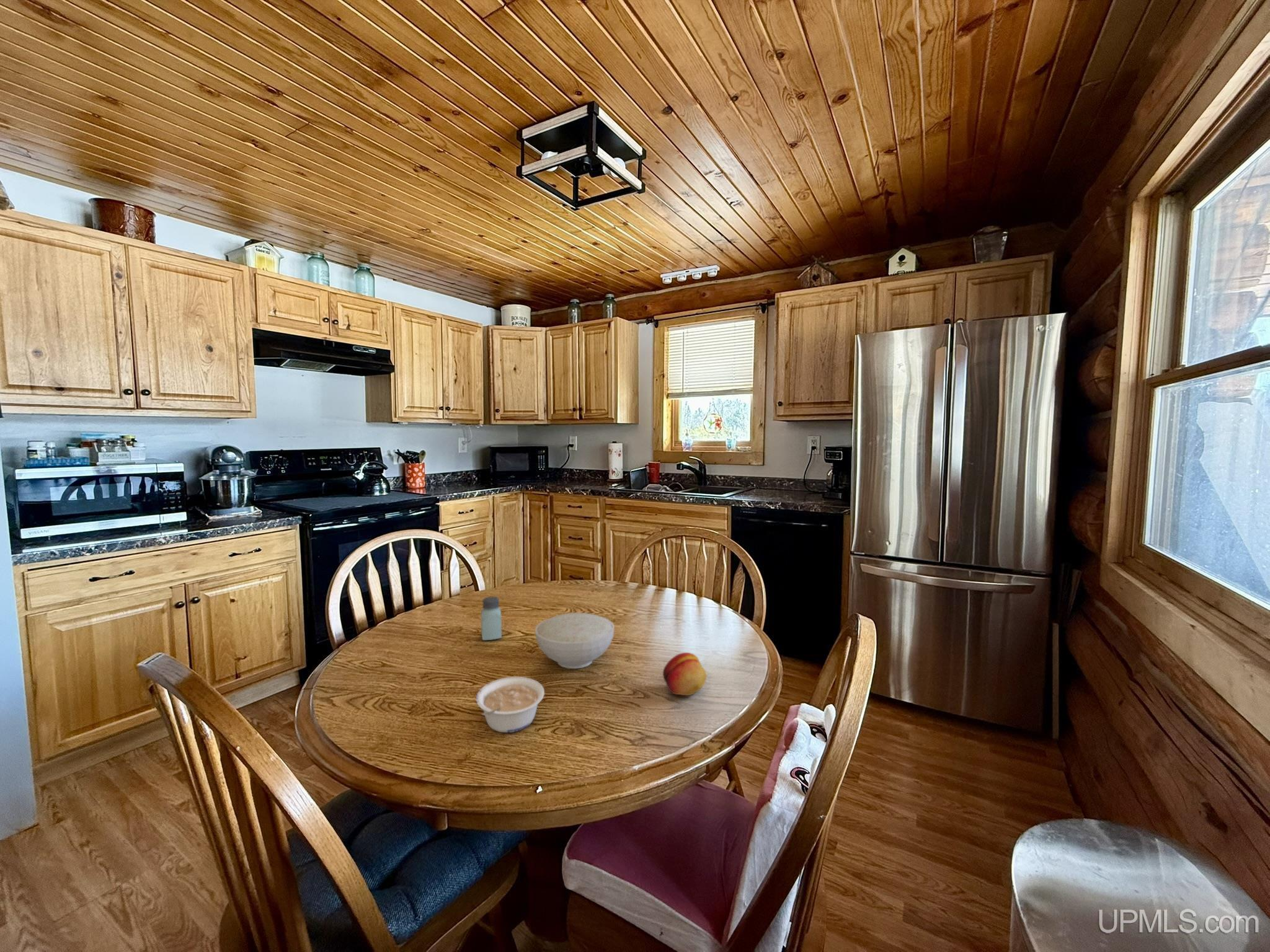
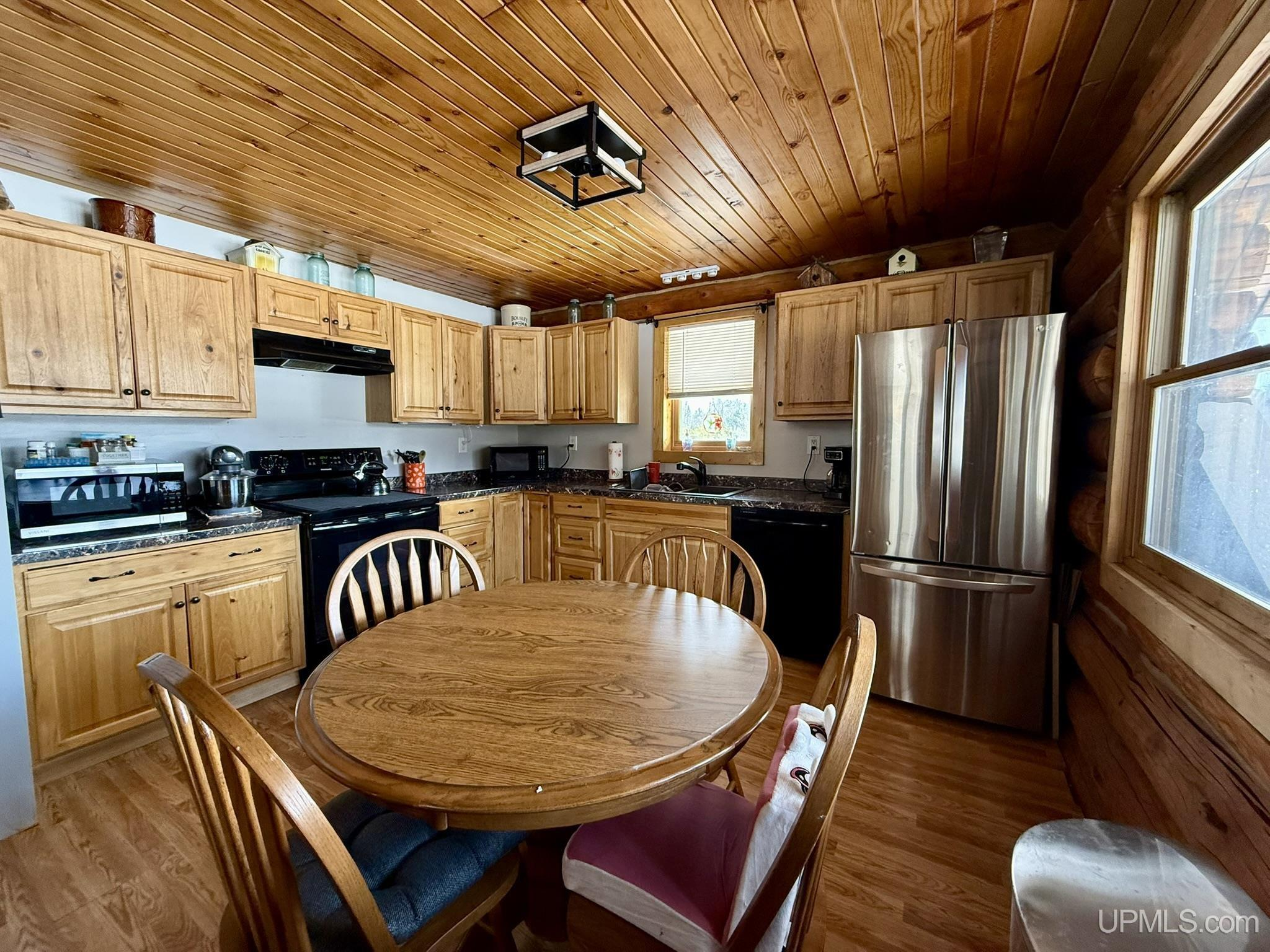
- legume [475,676,545,733]
- saltshaker [481,596,502,641]
- fruit [662,652,707,696]
- bowl [535,612,615,669]
